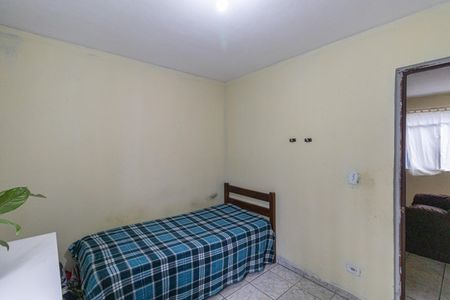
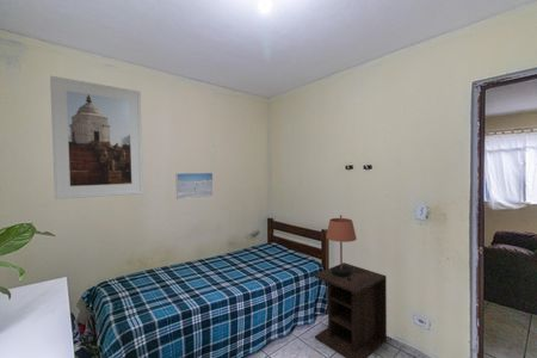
+ table lamp [325,214,358,280]
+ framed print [49,75,144,200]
+ nightstand [313,261,388,358]
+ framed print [174,172,215,200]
